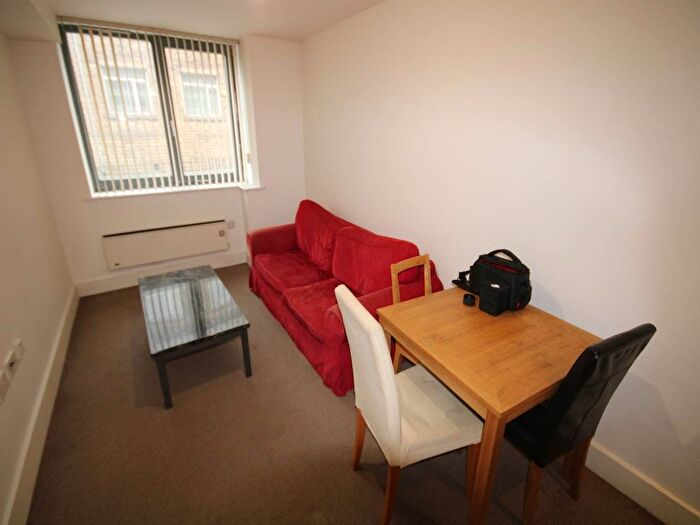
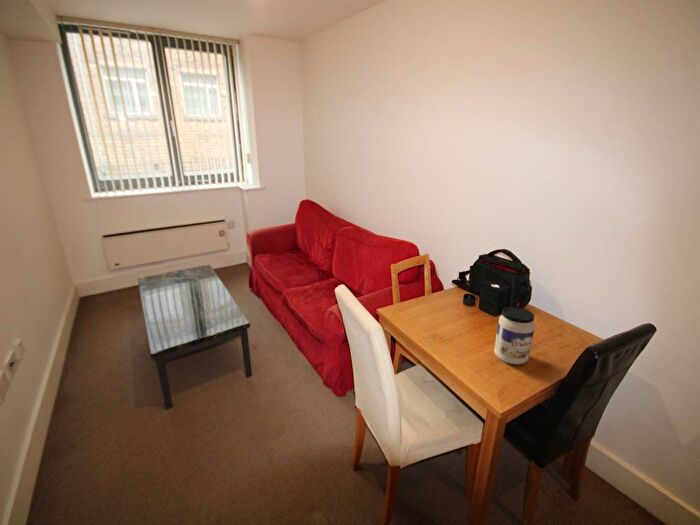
+ jar [493,306,536,365]
